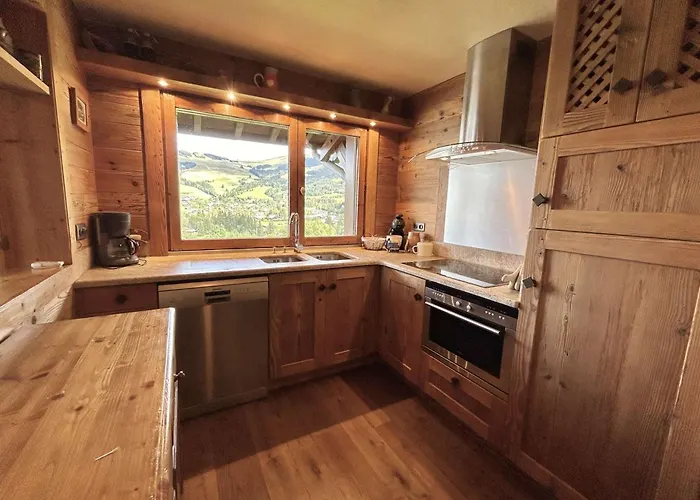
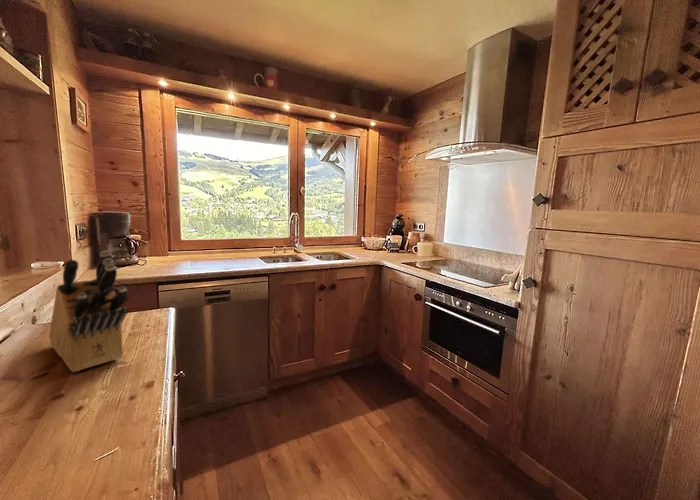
+ knife block [48,250,129,373]
